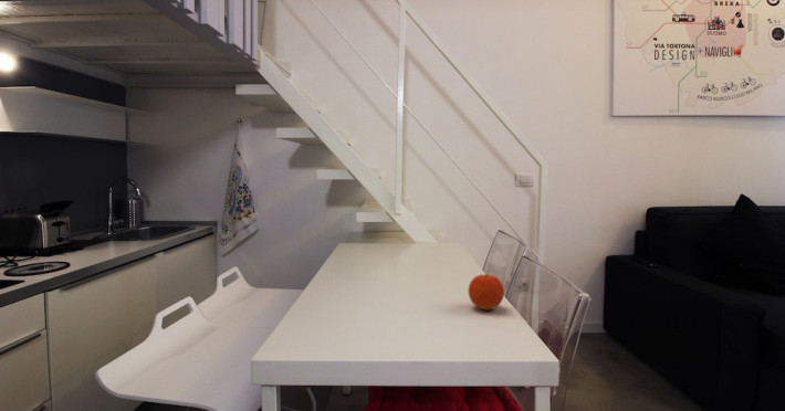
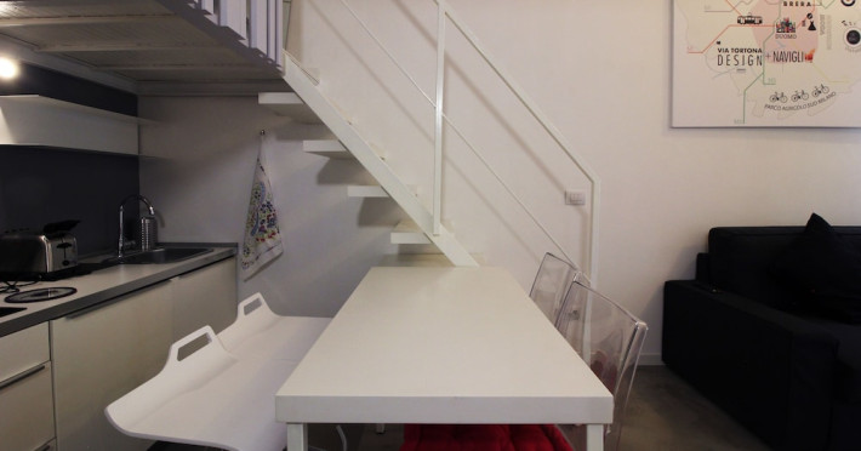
- fruit [468,273,505,310]
